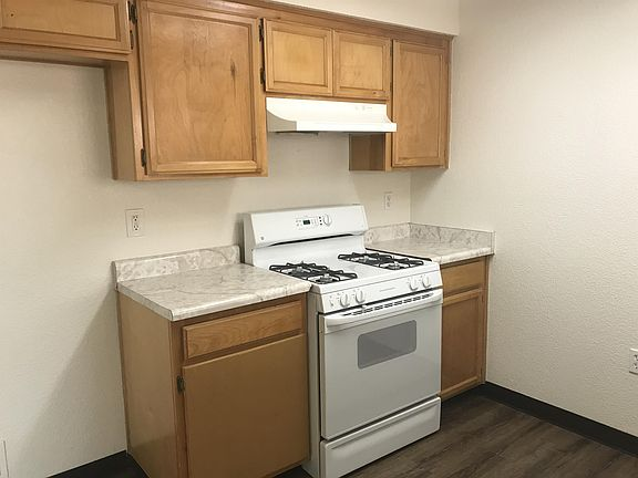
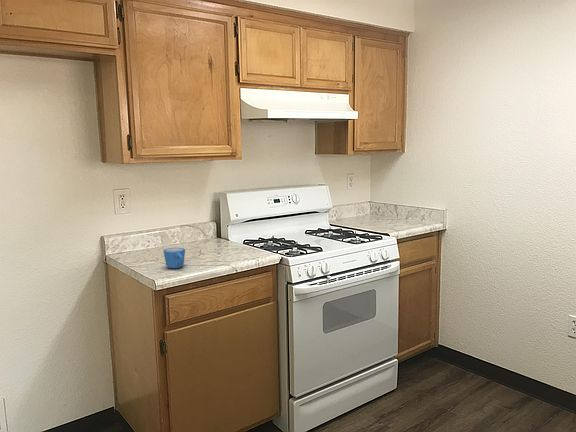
+ mug [162,247,186,269]
